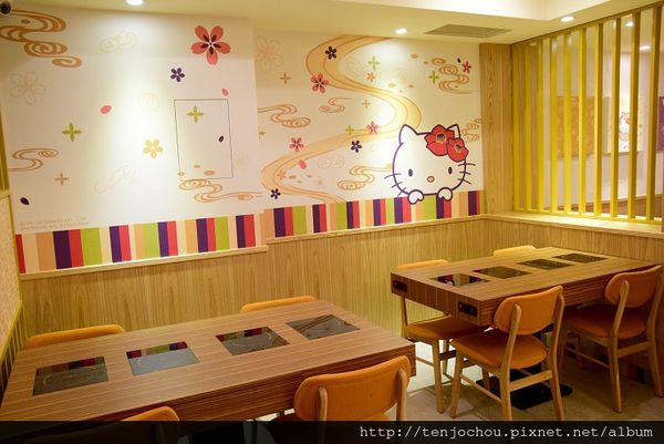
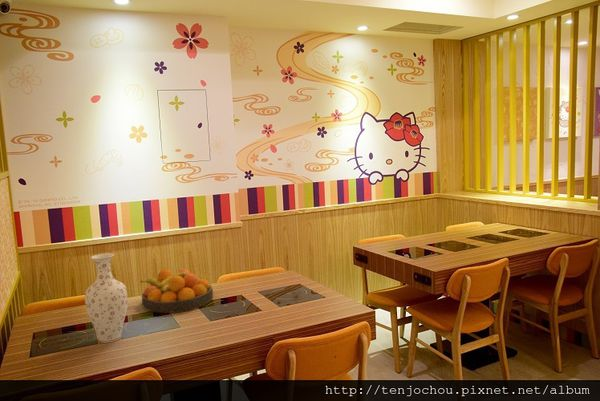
+ vase [84,252,128,344]
+ fruit bowl [140,268,214,314]
